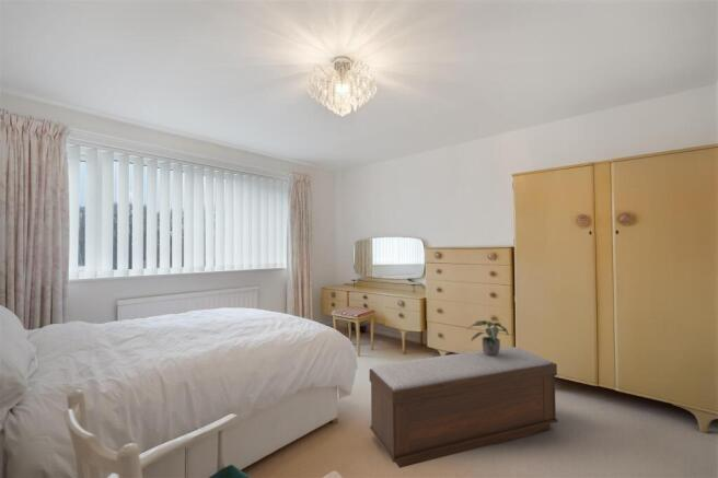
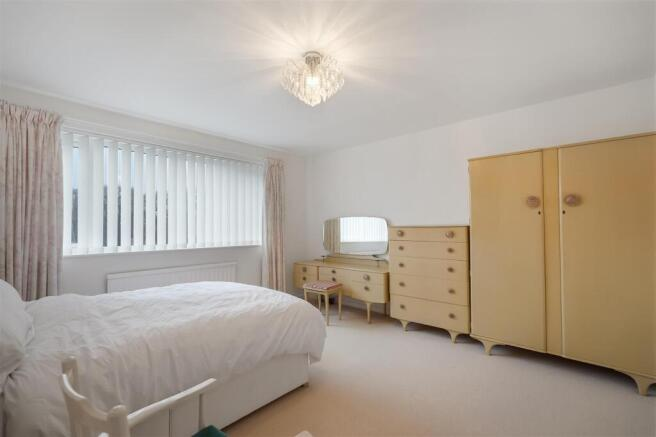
- bench [369,346,559,469]
- potted plant [466,319,510,357]
